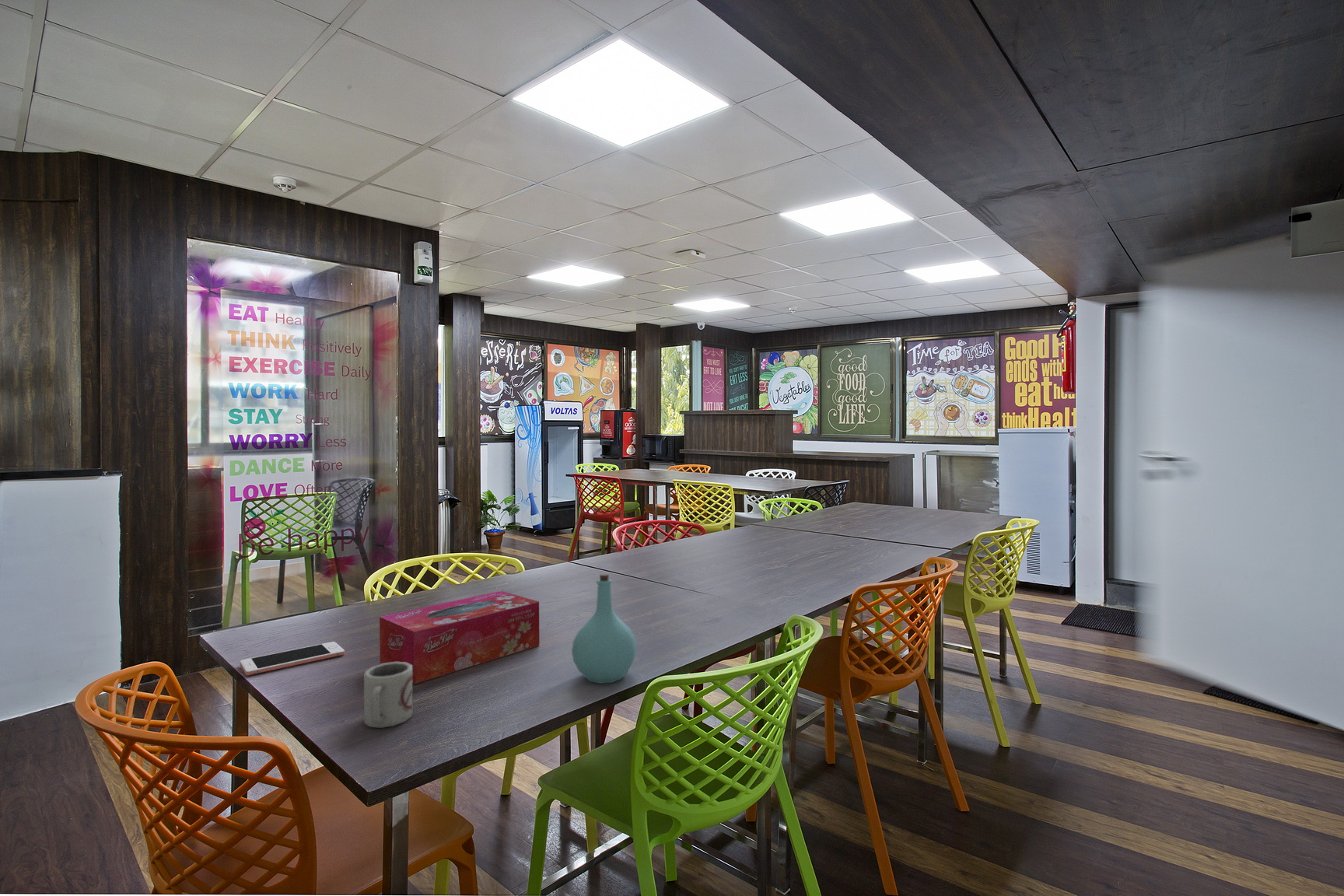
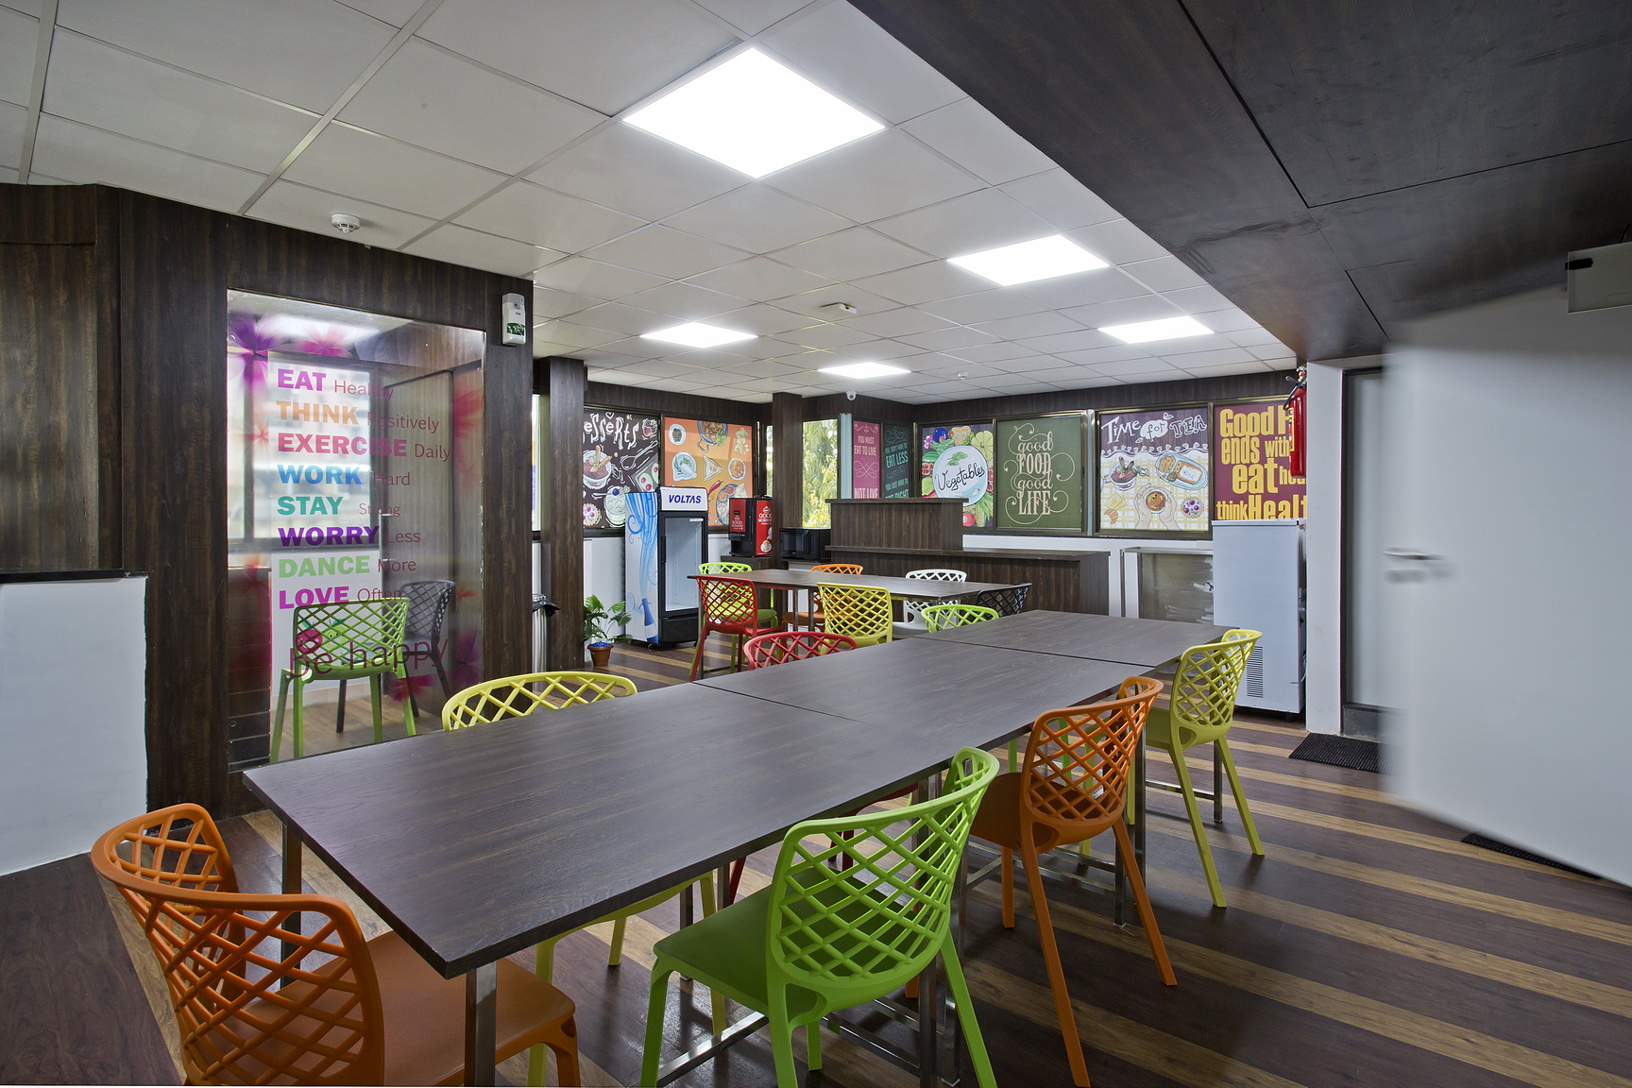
- bottle [571,572,638,684]
- tissue box [379,590,540,684]
- cup [363,662,413,729]
- cell phone [240,641,345,676]
